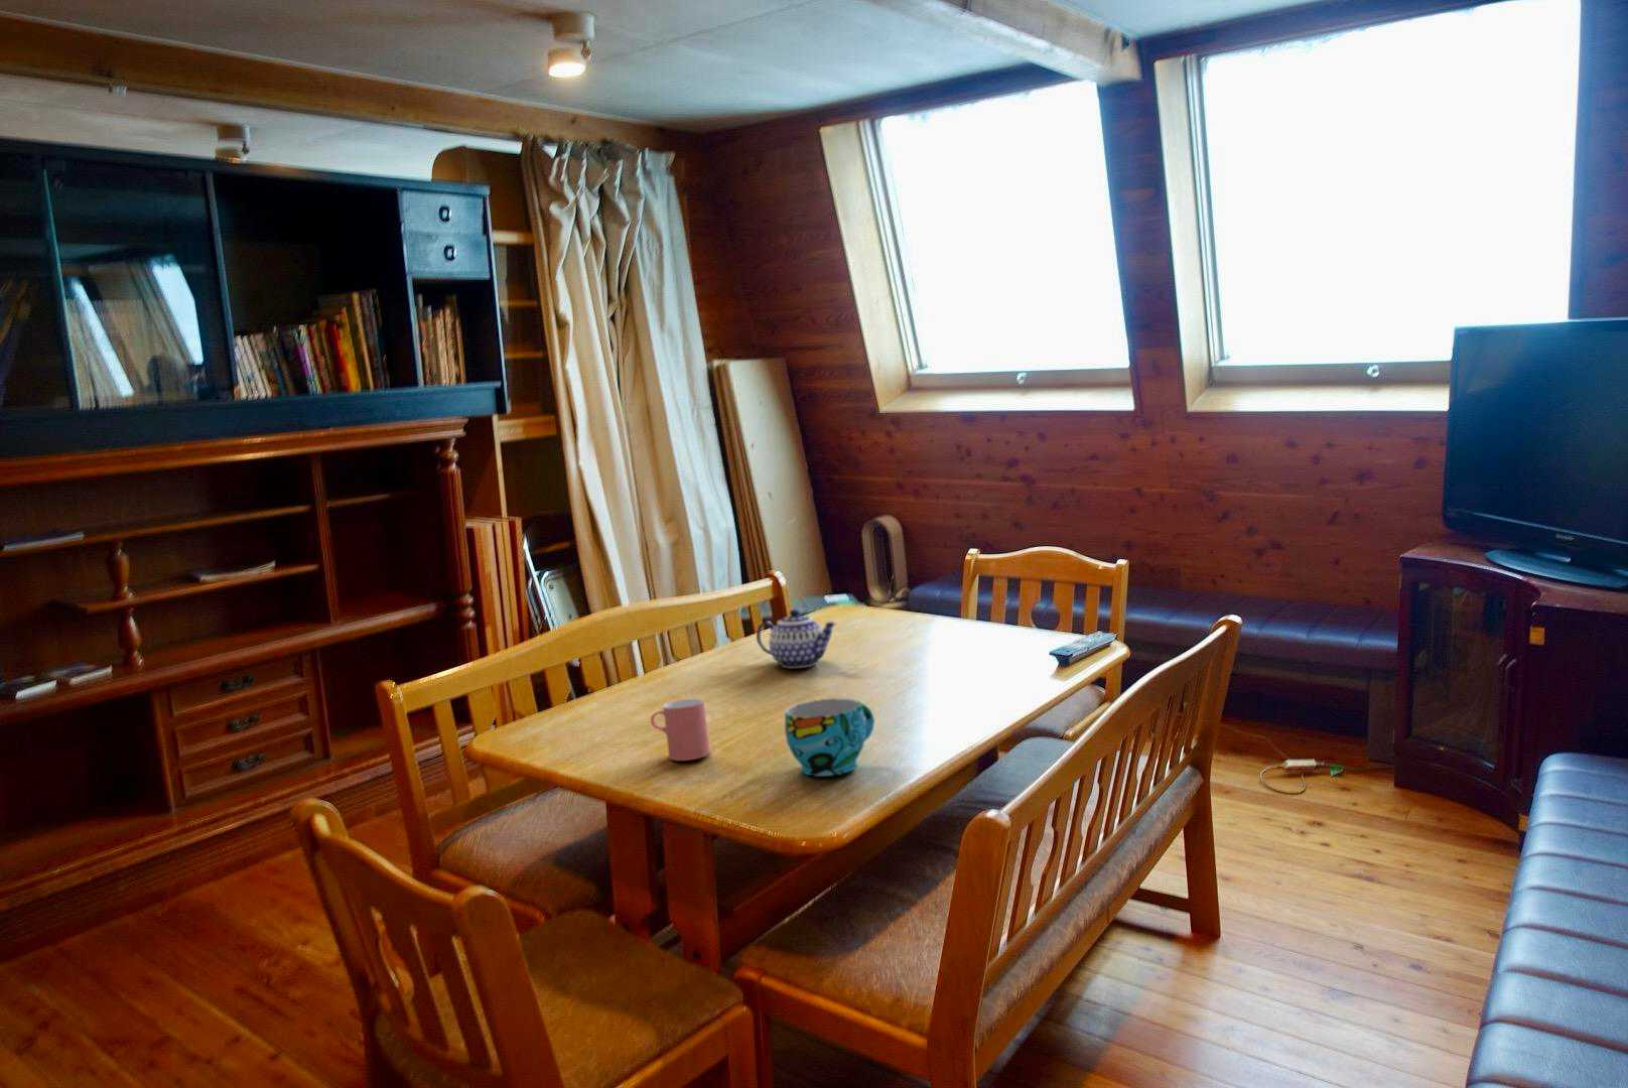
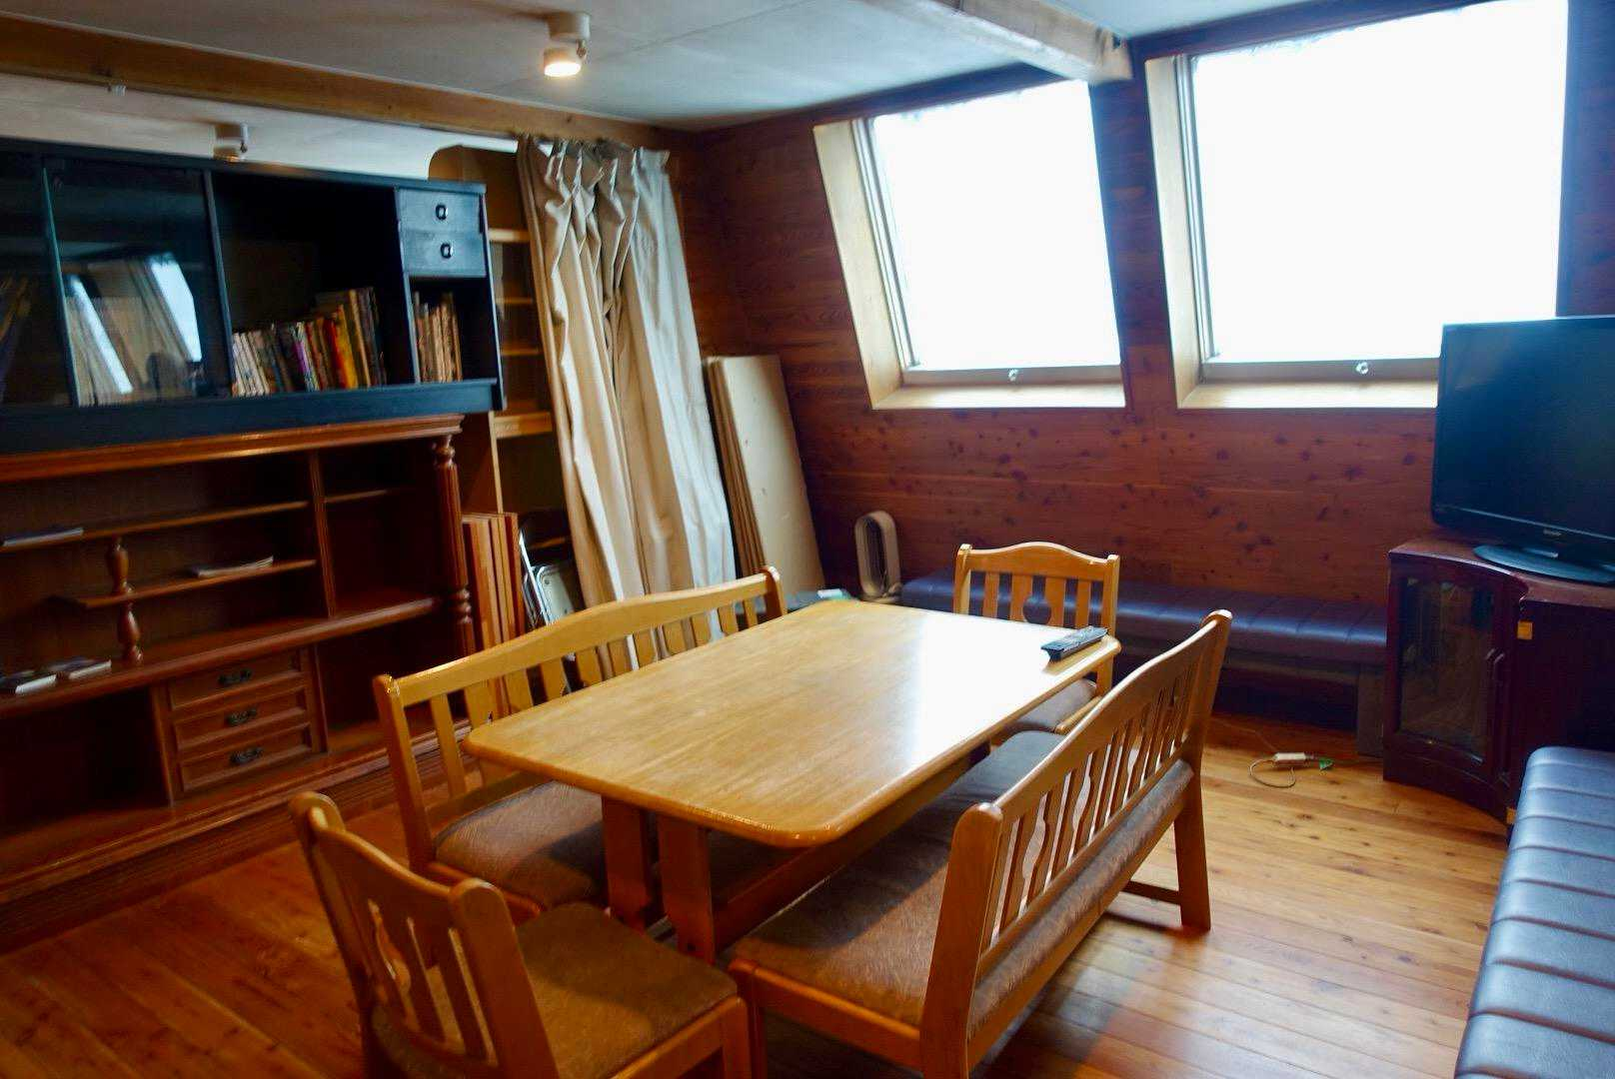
- cup [784,698,875,777]
- cup [650,697,711,761]
- teapot [755,608,838,670]
